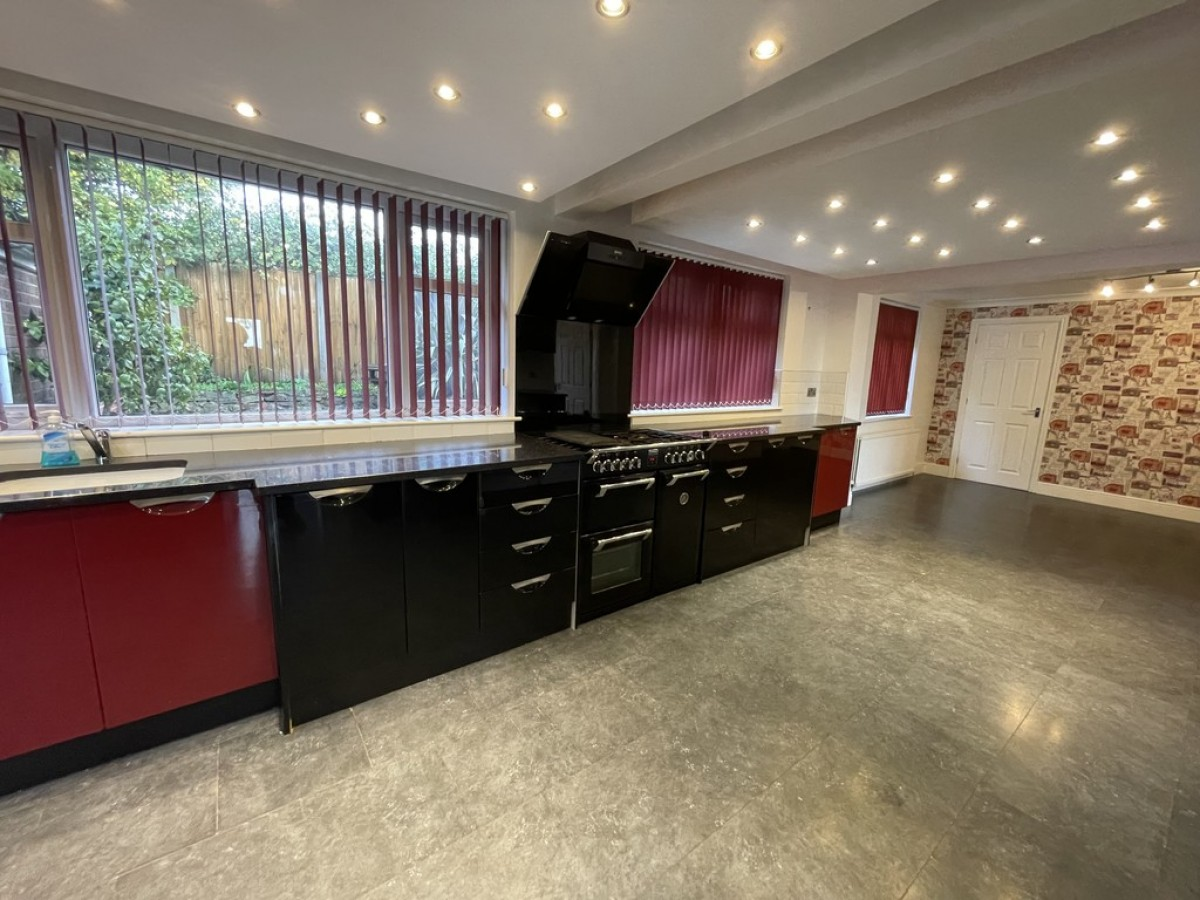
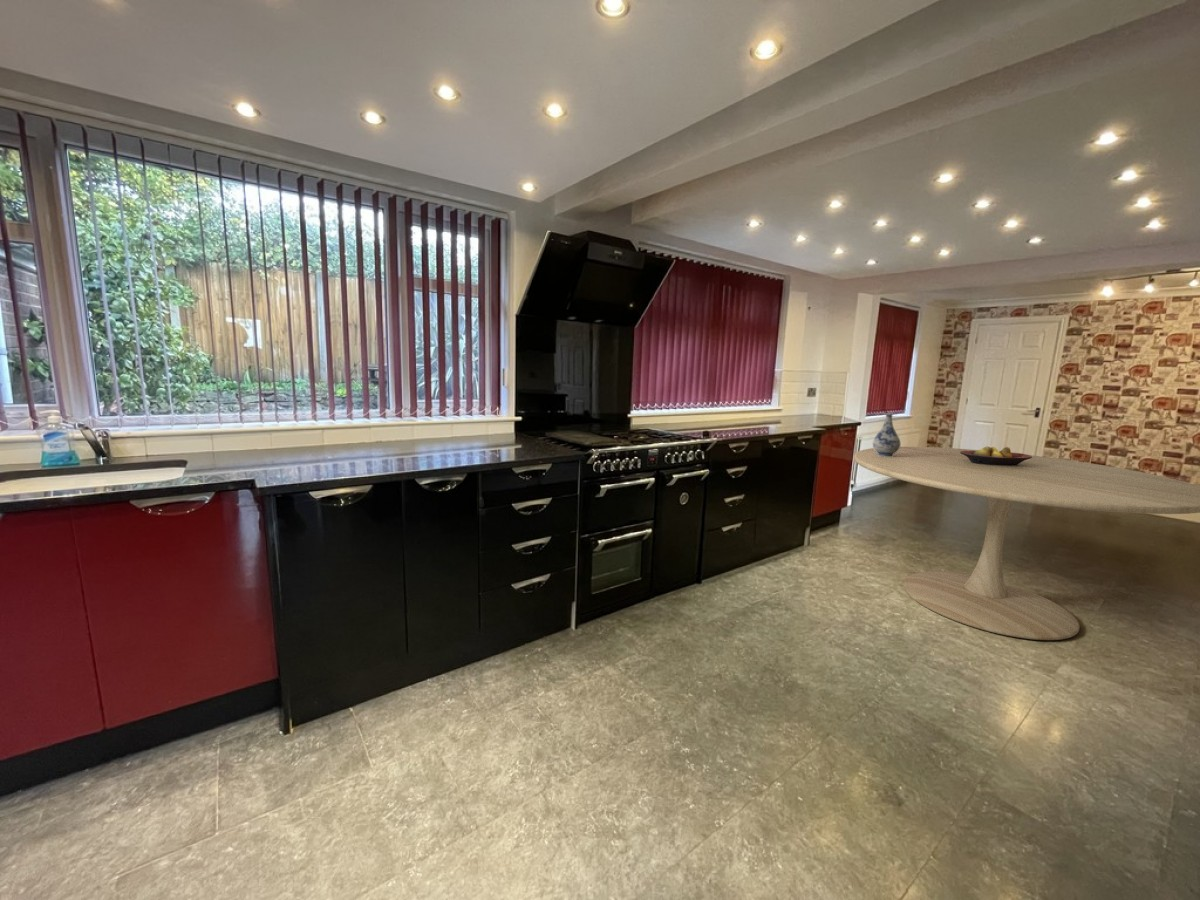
+ dining table [853,446,1200,641]
+ fruit bowl [960,445,1033,465]
+ vase [872,412,901,457]
